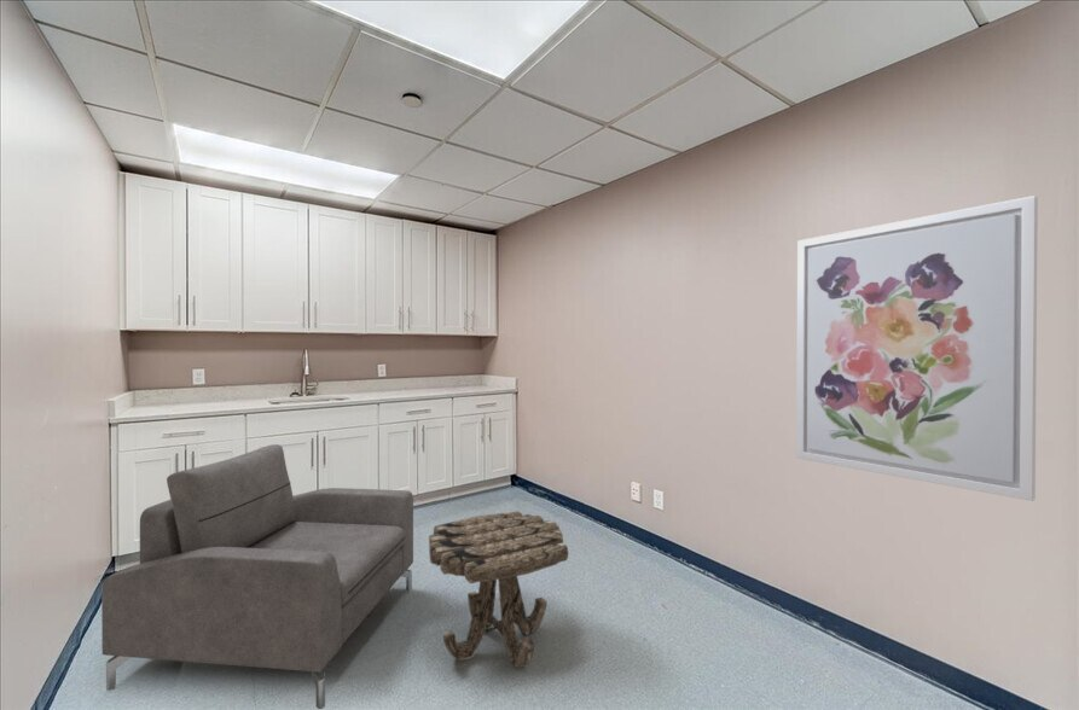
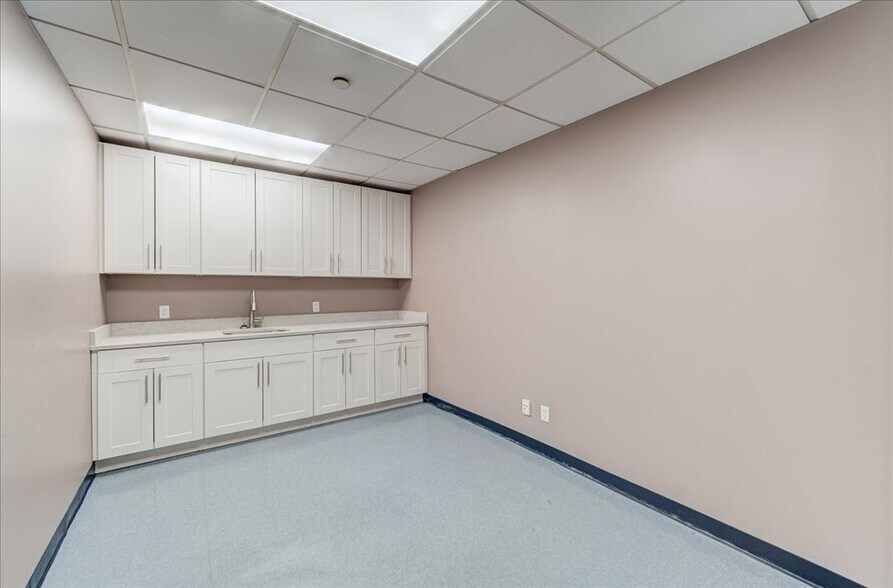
- chair [100,443,414,710]
- wall art [795,194,1039,502]
- side table [428,510,569,670]
